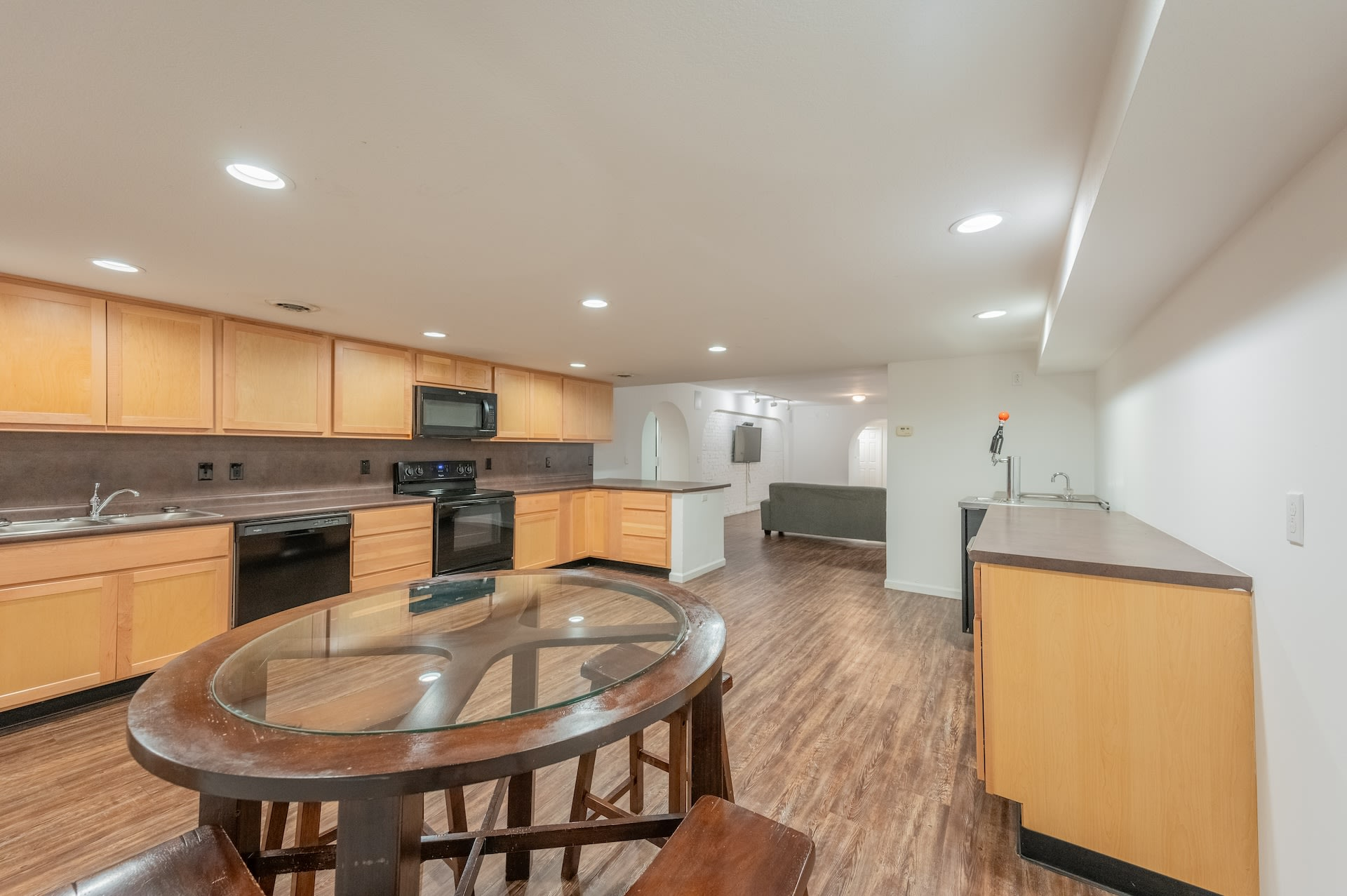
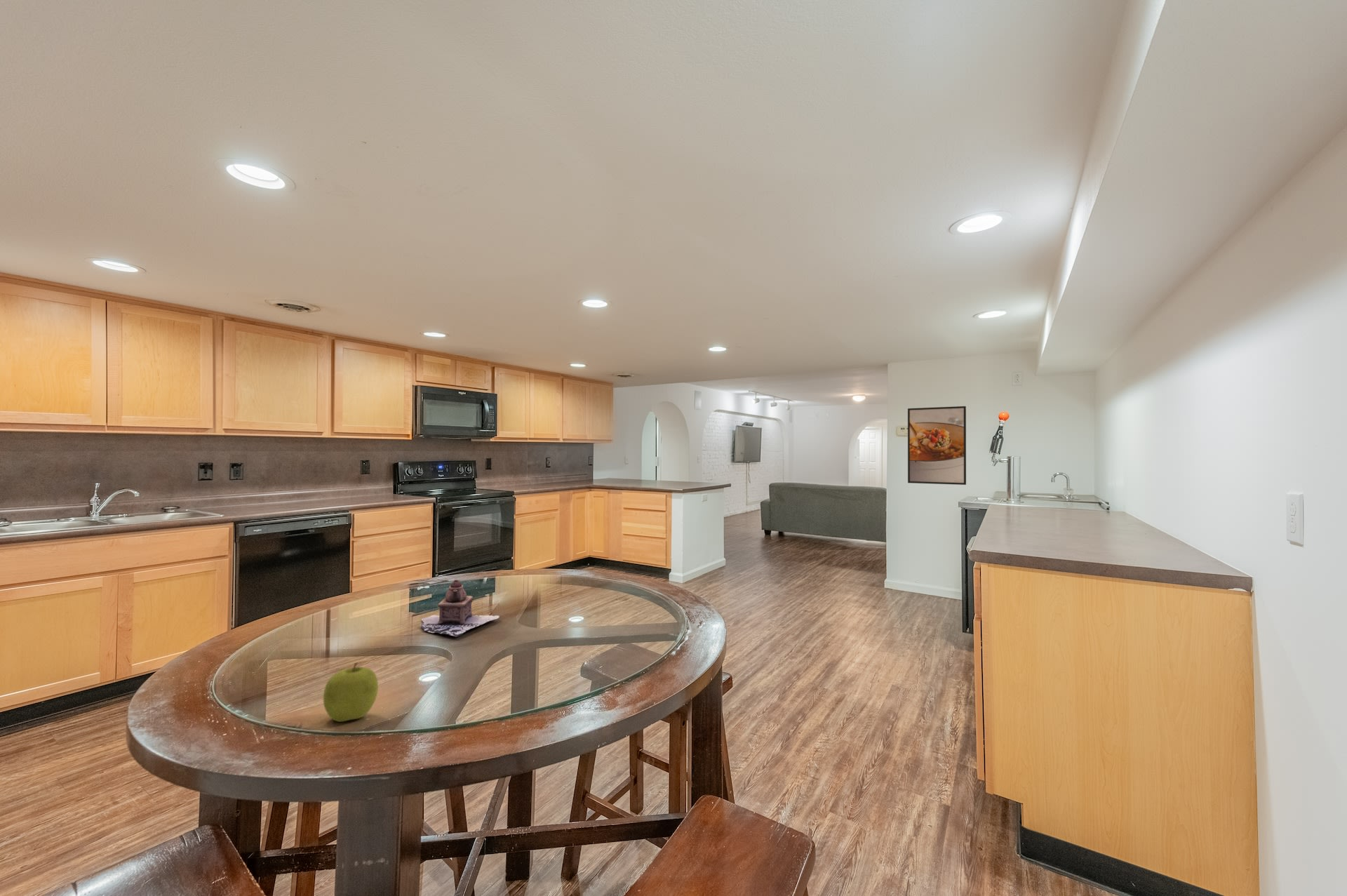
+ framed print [907,406,967,486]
+ teapot [420,580,500,638]
+ fruit [323,662,379,723]
